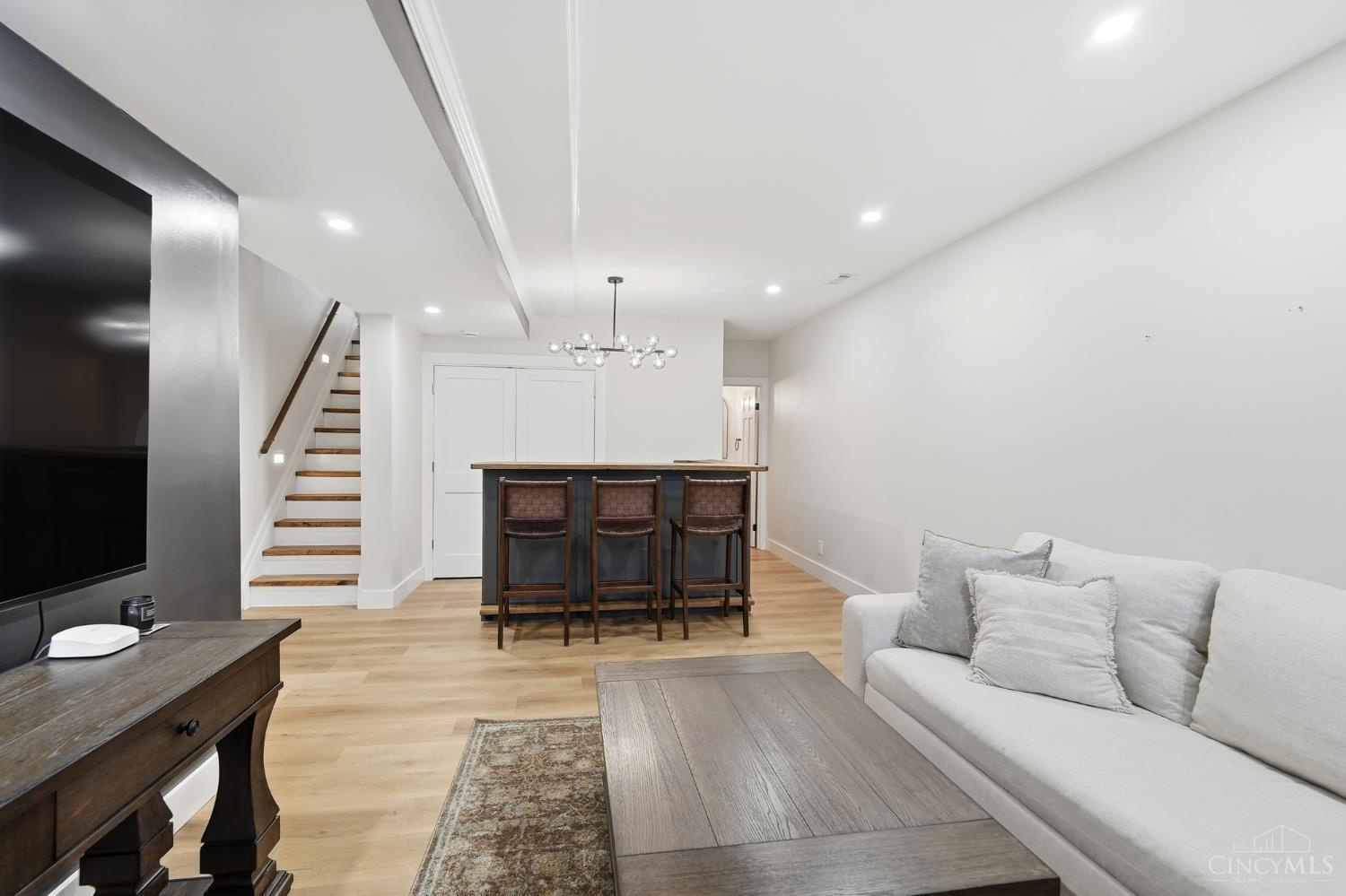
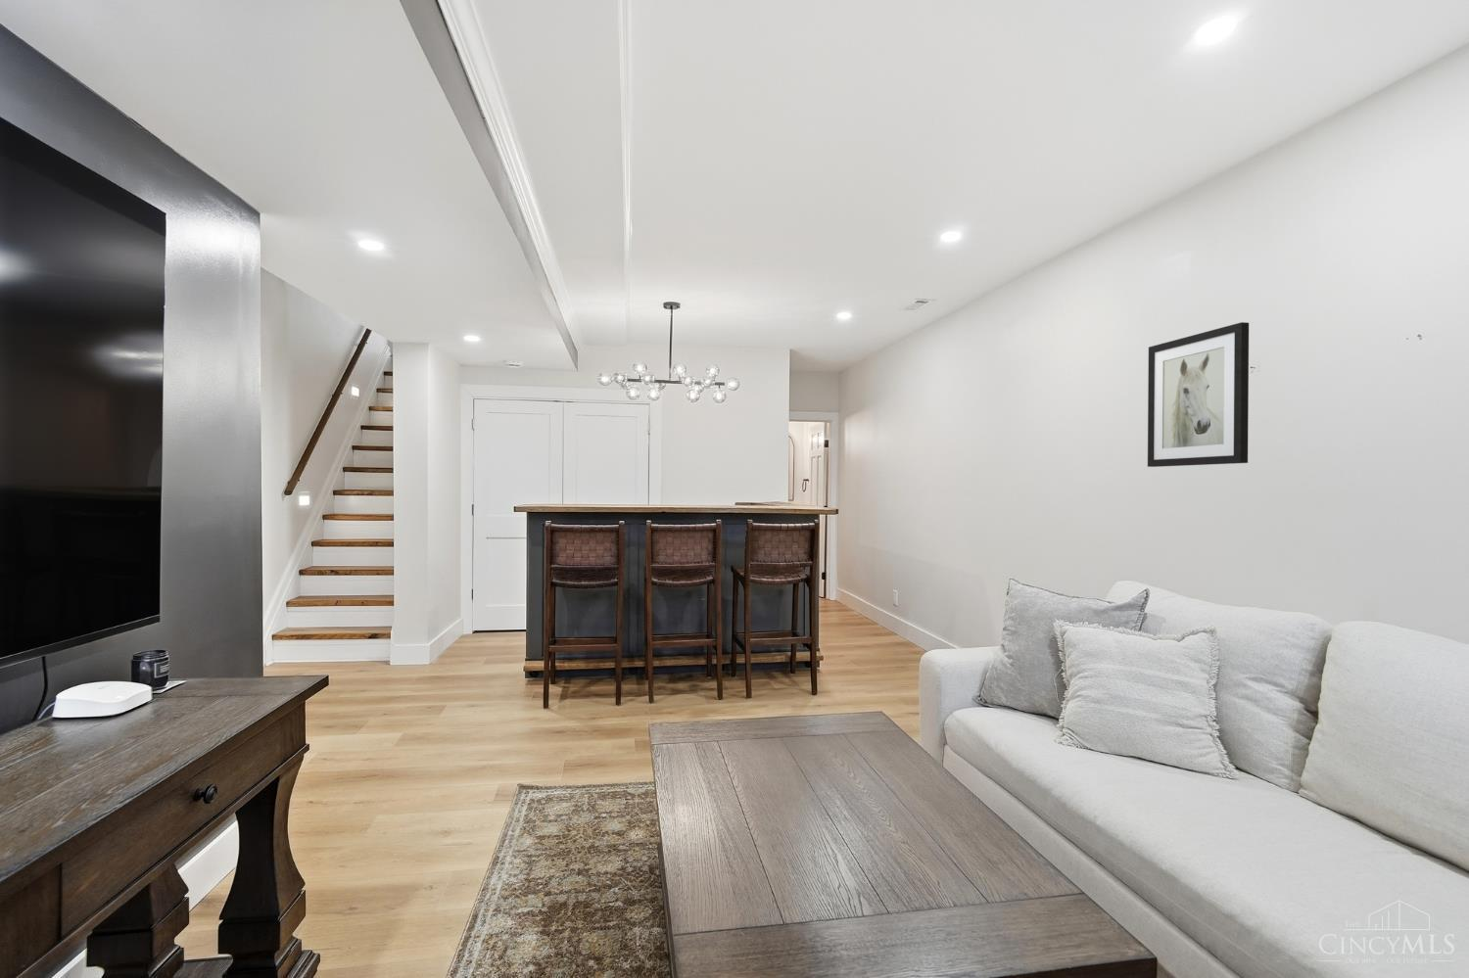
+ wall art [1147,321,1250,468]
